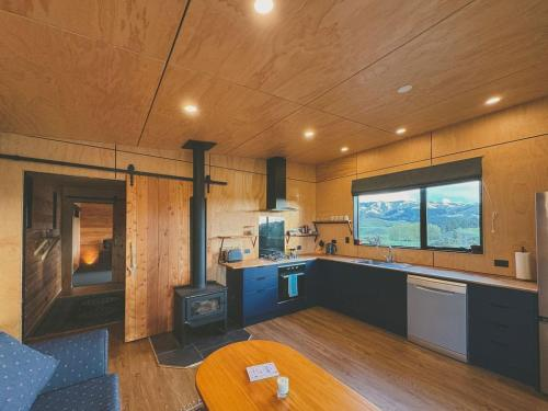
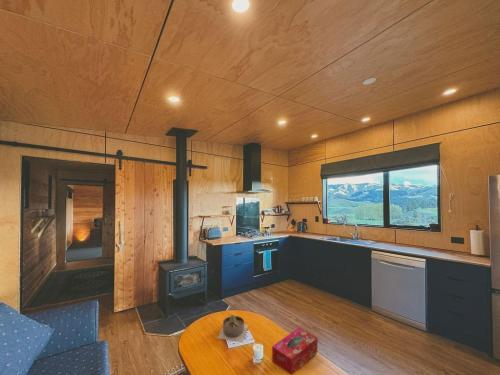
+ succulent planter [217,313,249,343]
+ tissue box [271,327,318,375]
